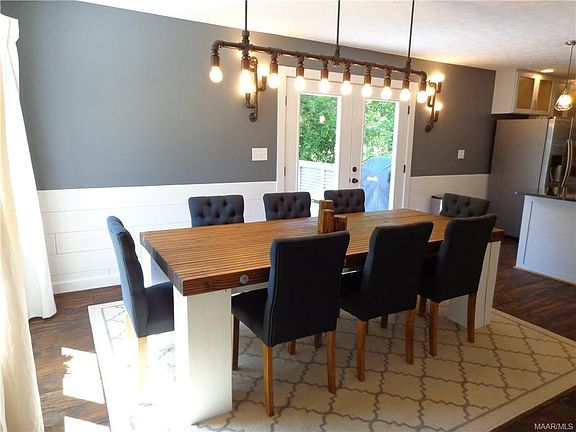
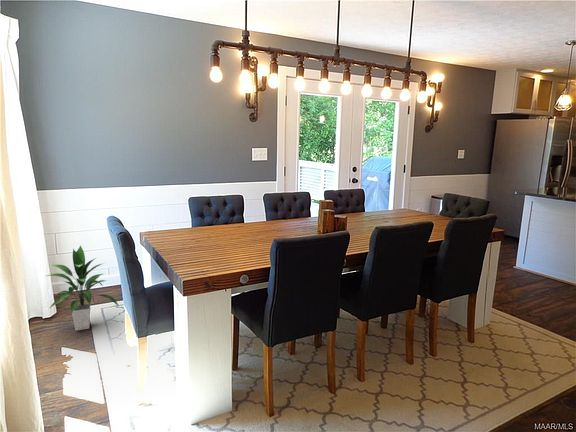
+ indoor plant [46,244,120,332]
